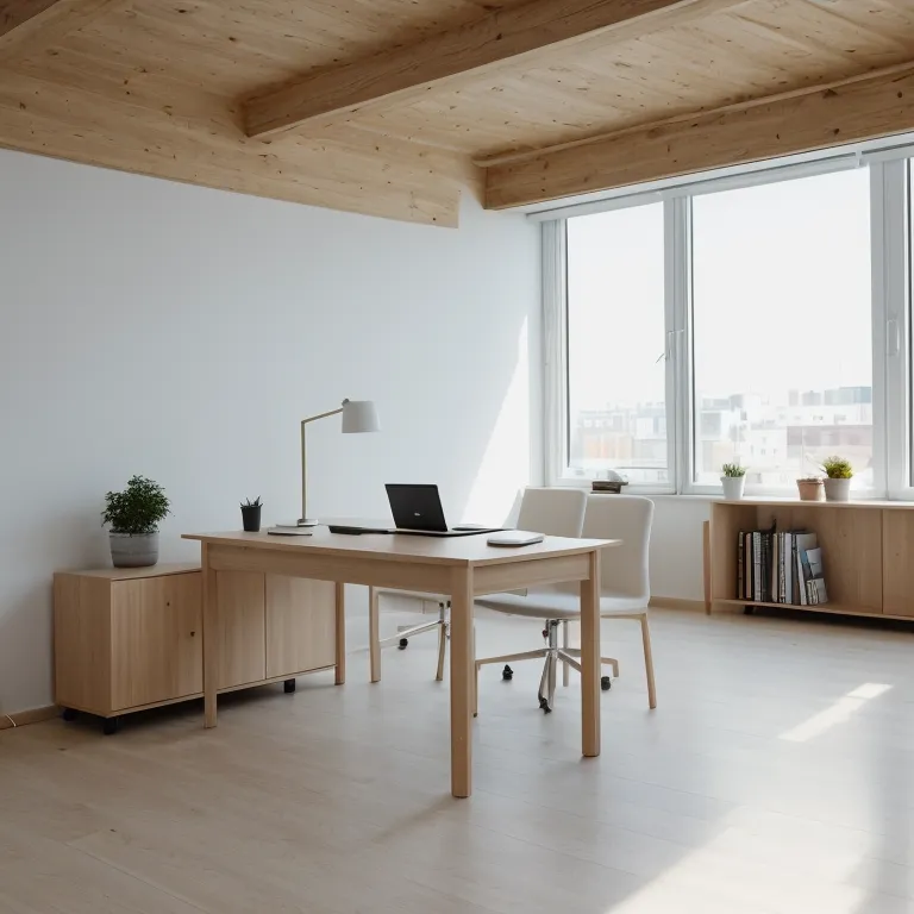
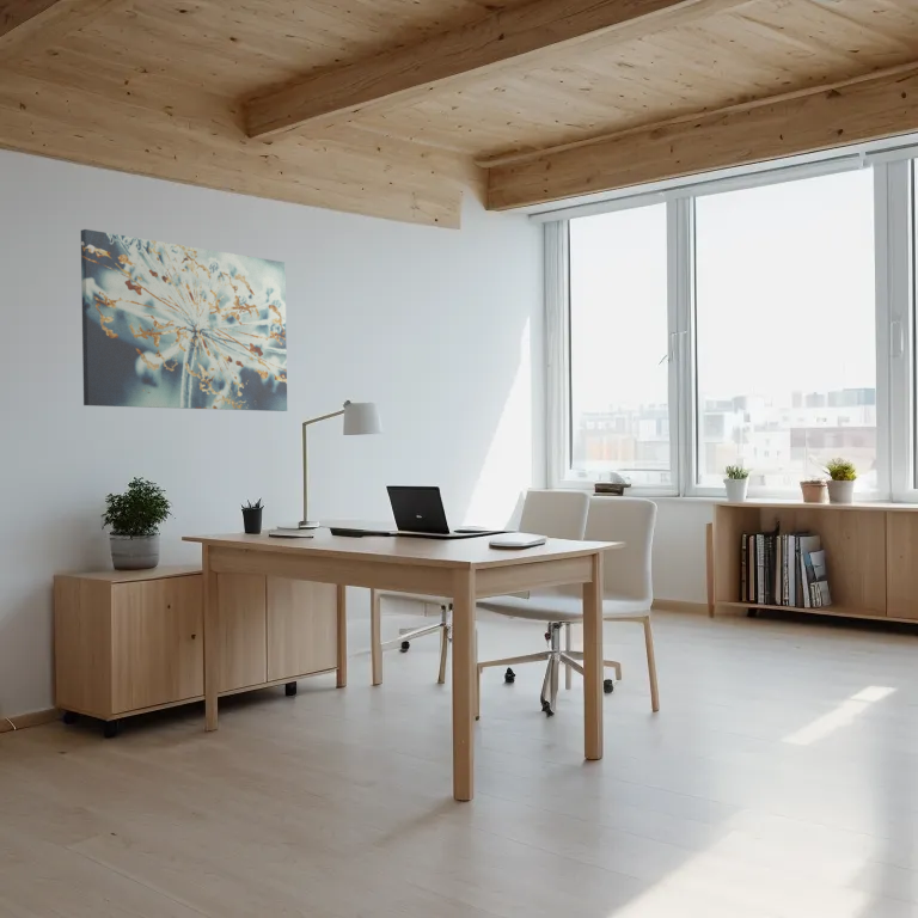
+ wall art [80,228,288,412]
